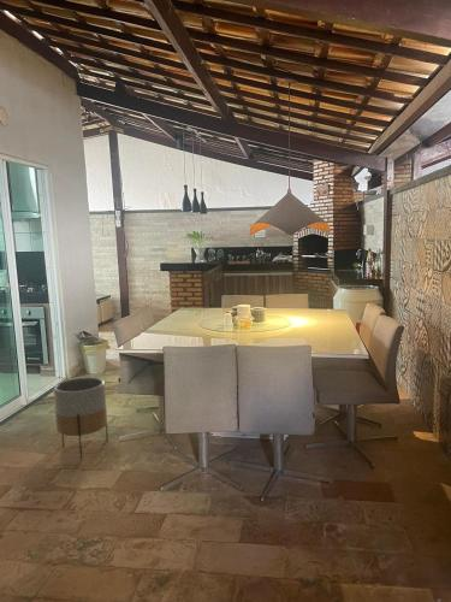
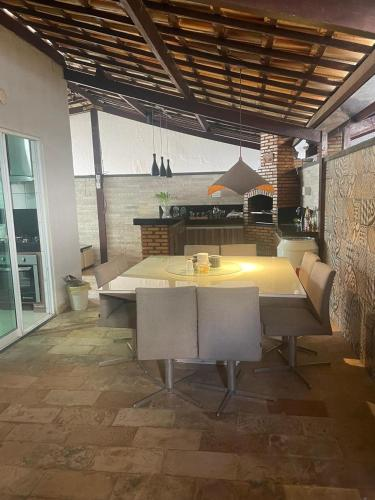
- planter [53,376,109,461]
